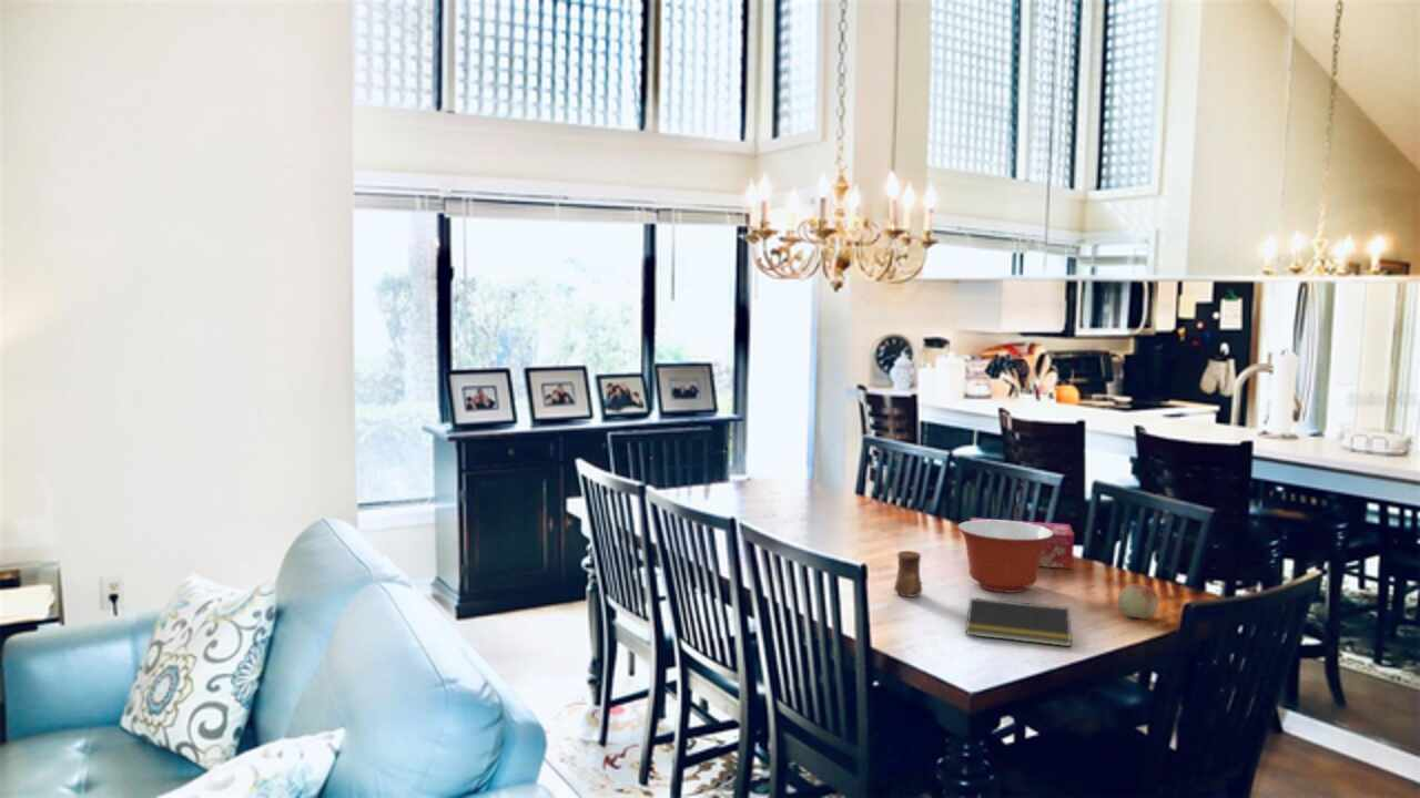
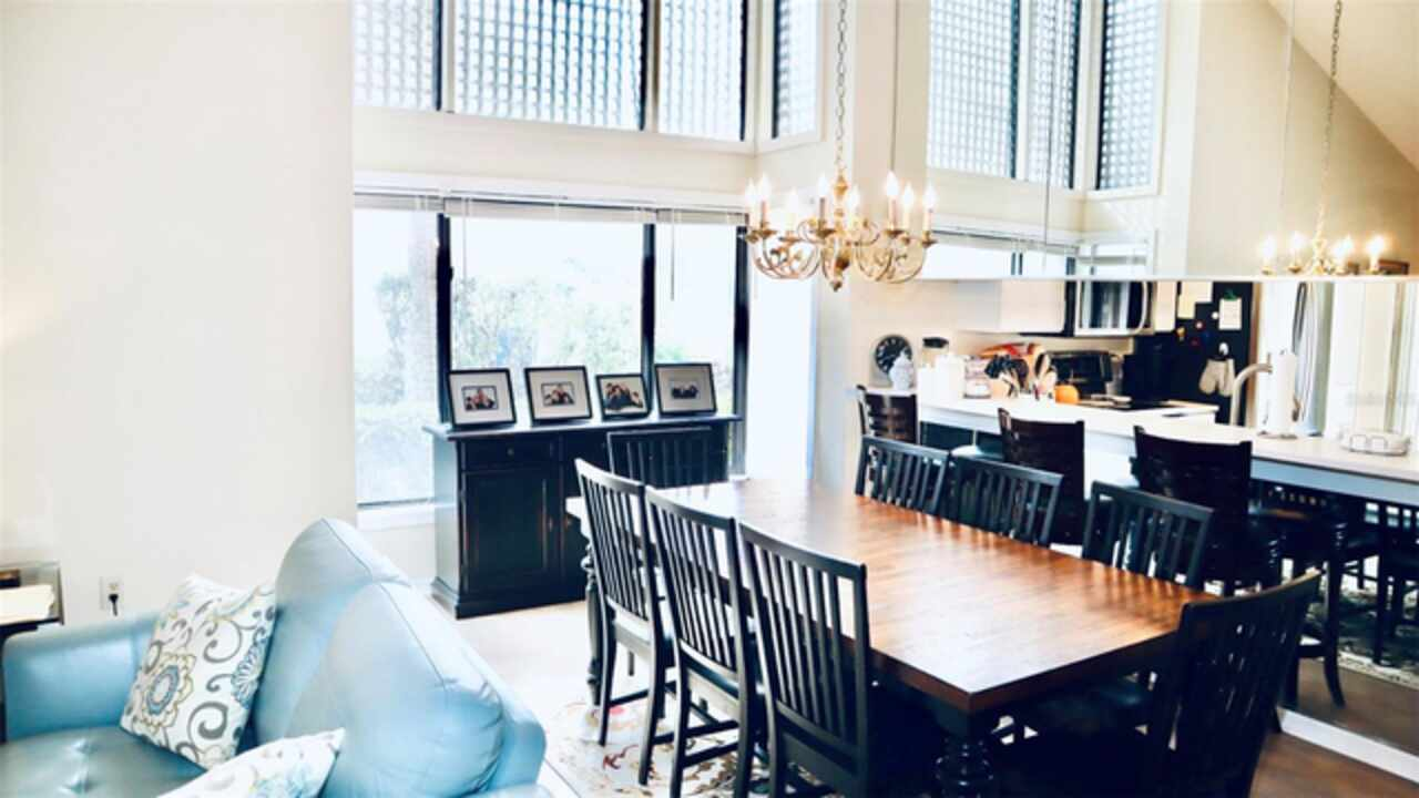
- tissue box [970,516,1075,570]
- notepad [965,596,1073,647]
- mixing bowl [956,519,1054,594]
- cup [893,550,923,597]
- fruit [1117,583,1159,620]
